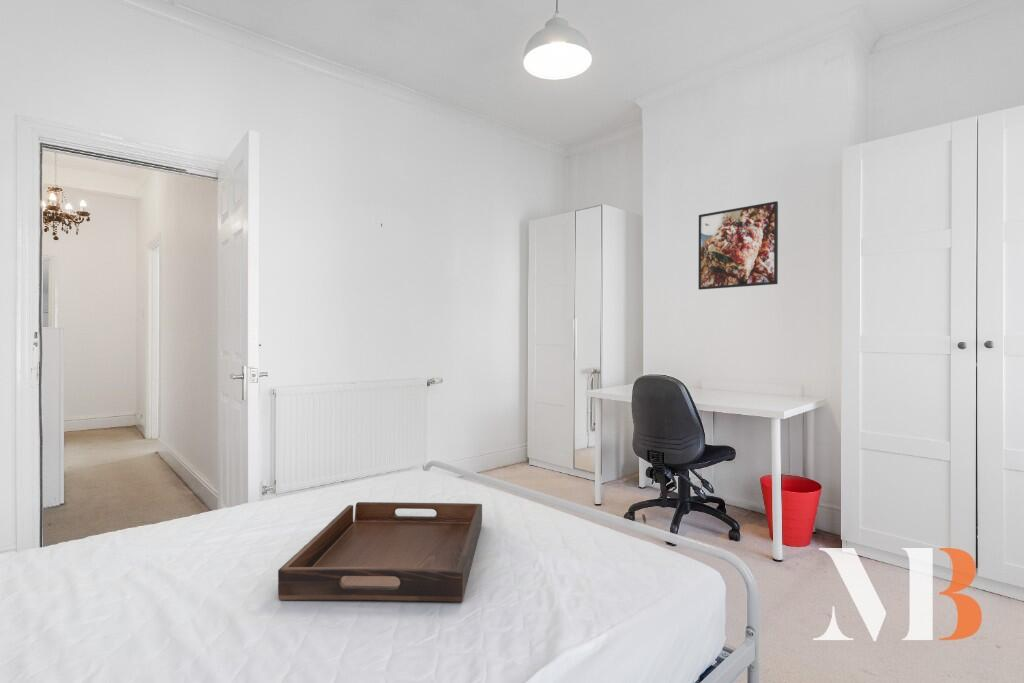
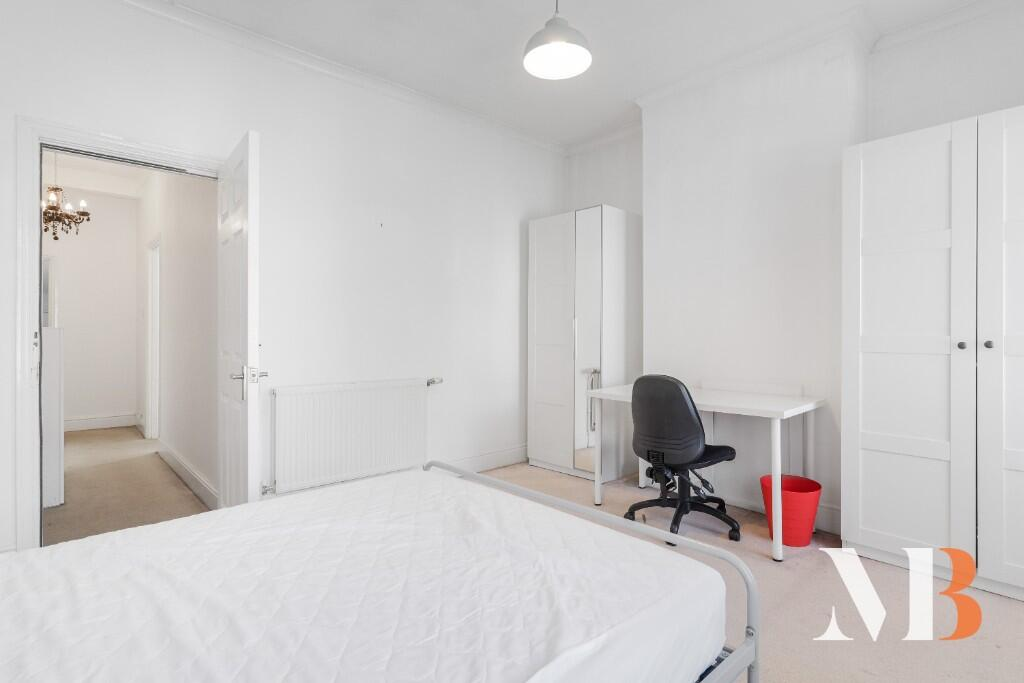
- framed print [697,200,779,291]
- serving tray [277,501,483,603]
